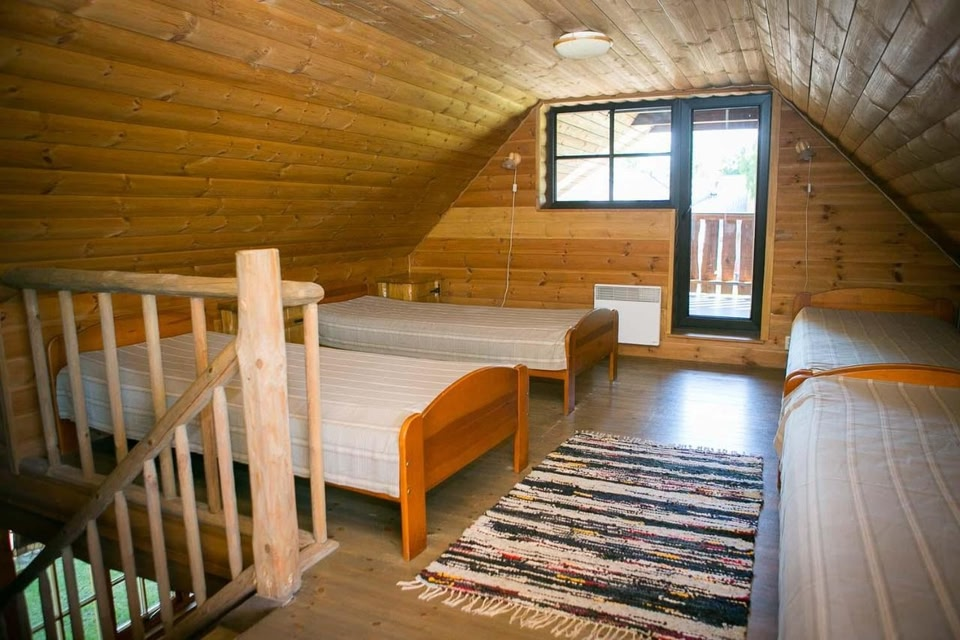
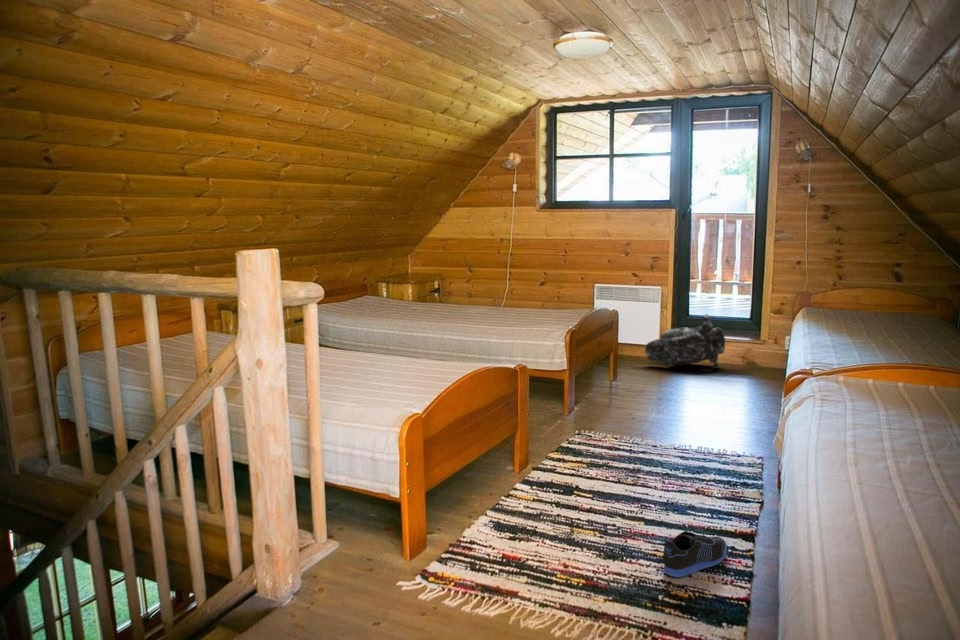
+ body armor [644,313,726,370]
+ sneaker [662,530,728,578]
